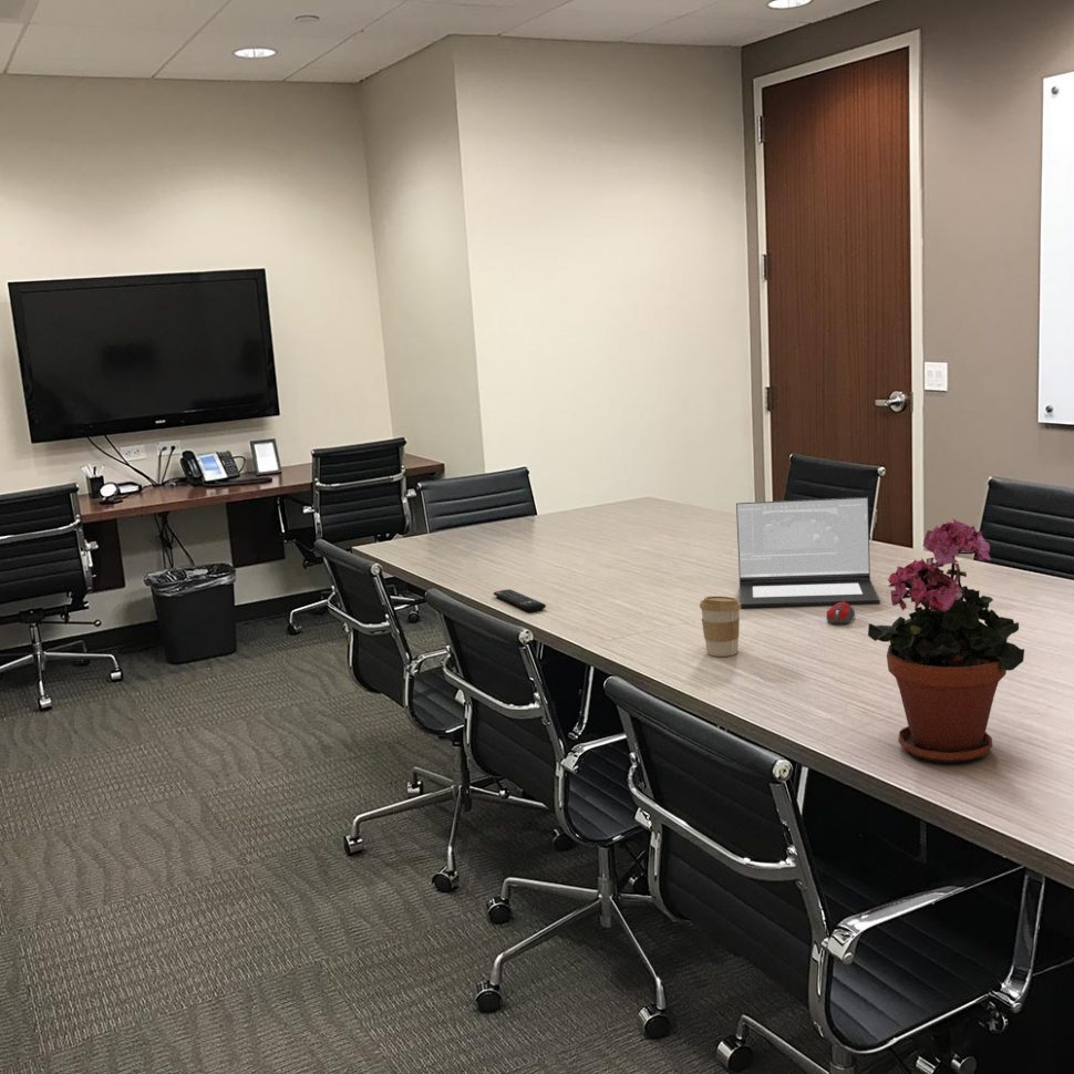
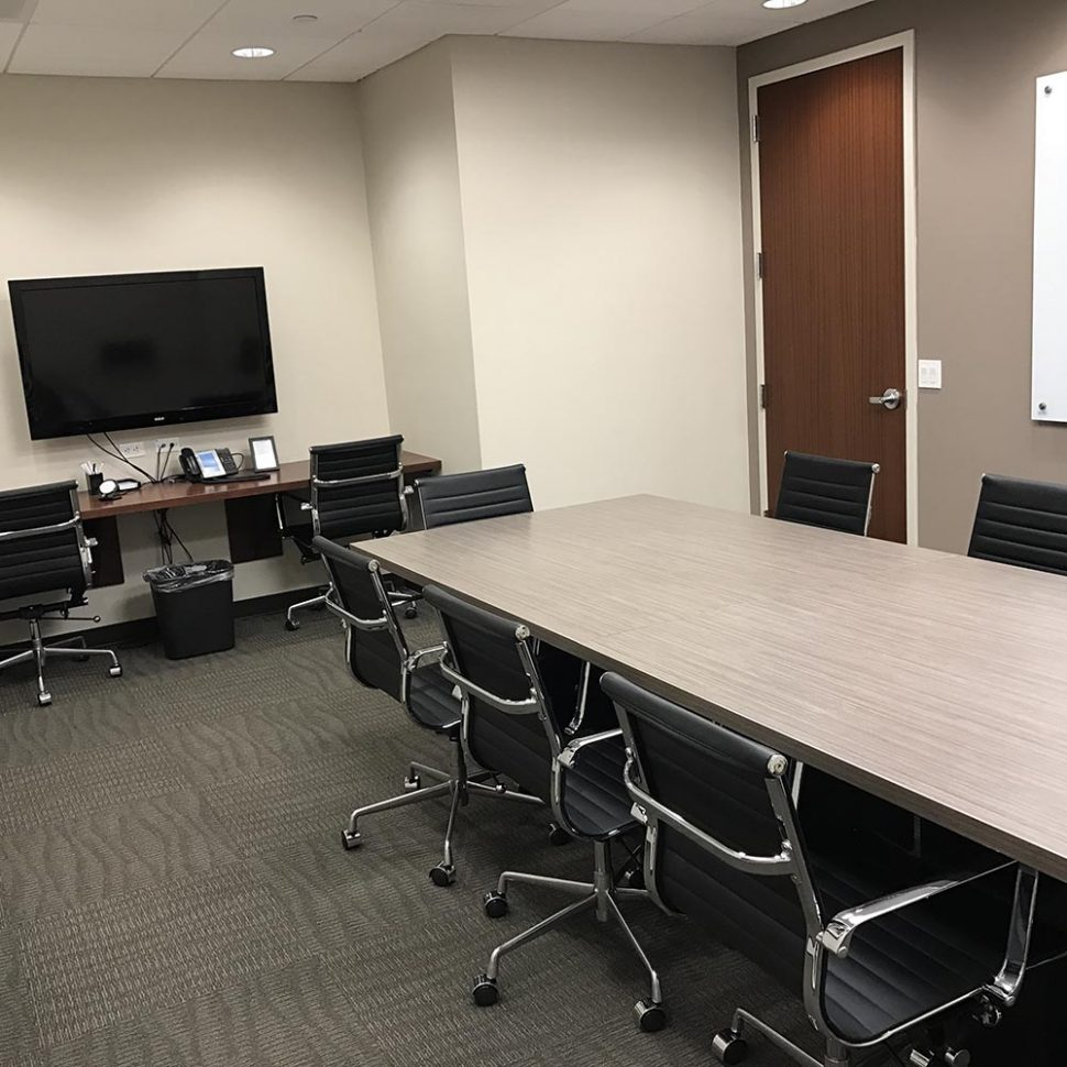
- potted plant [867,517,1025,764]
- laptop [735,496,881,609]
- computer mouse [825,601,856,624]
- remote control [493,588,547,612]
- coffee cup [699,596,742,658]
